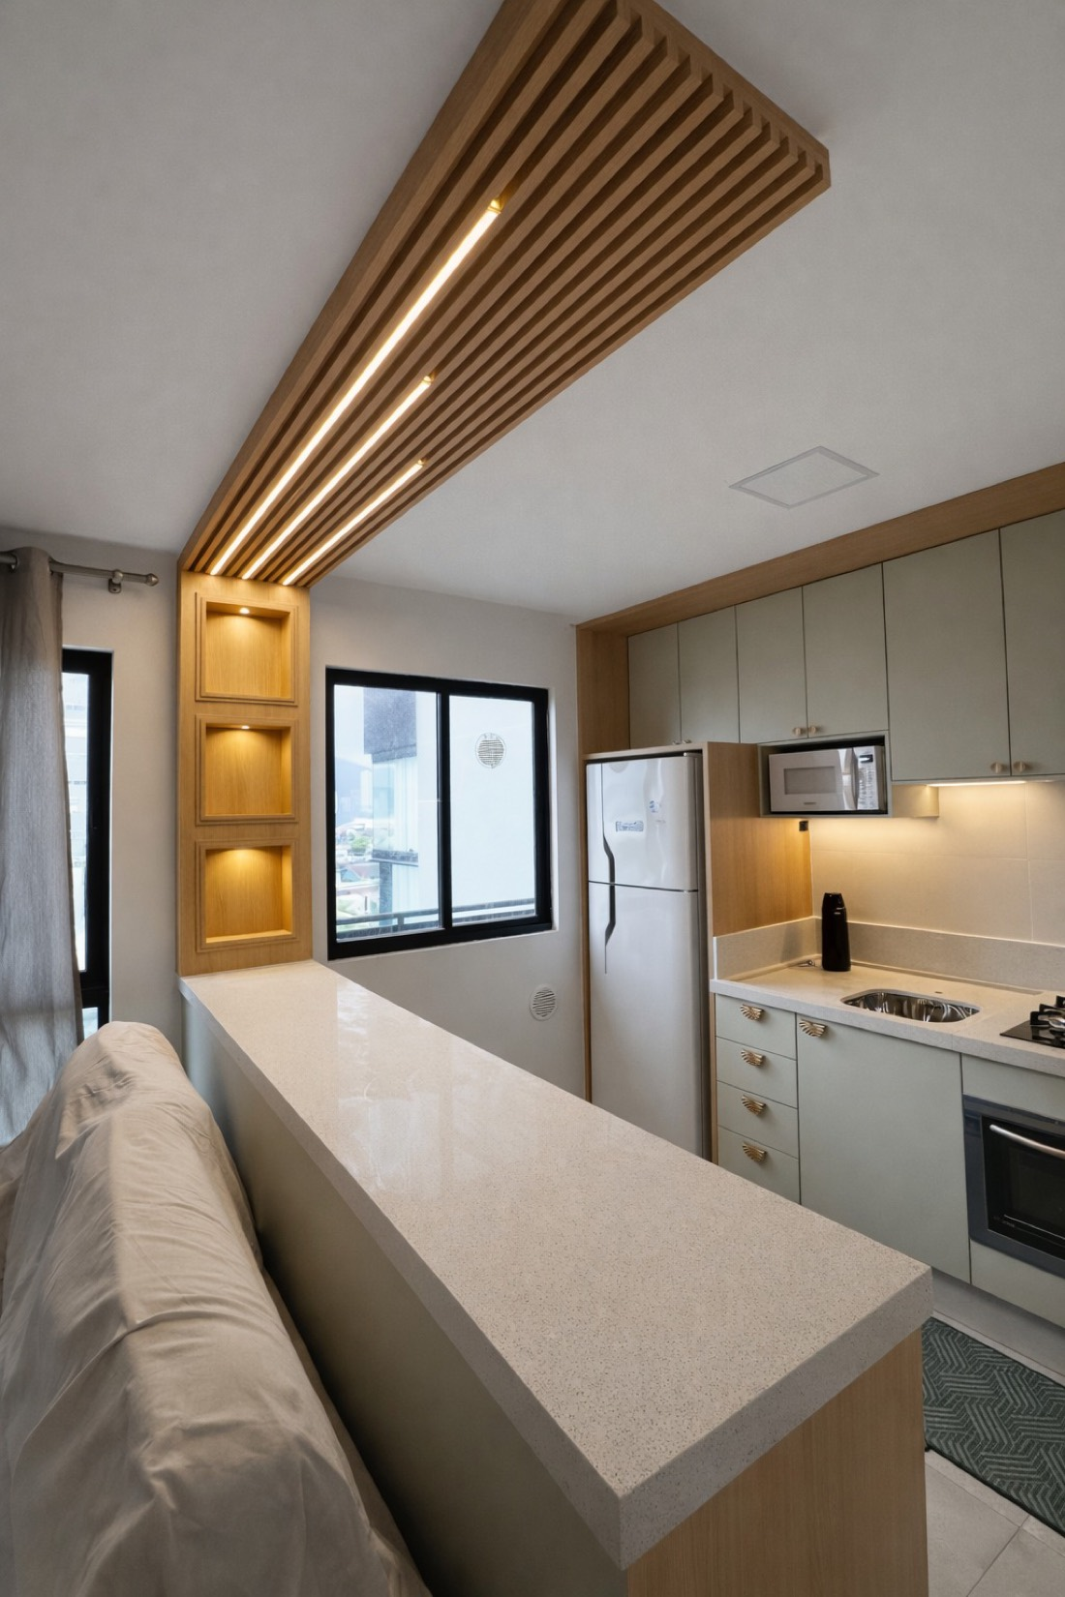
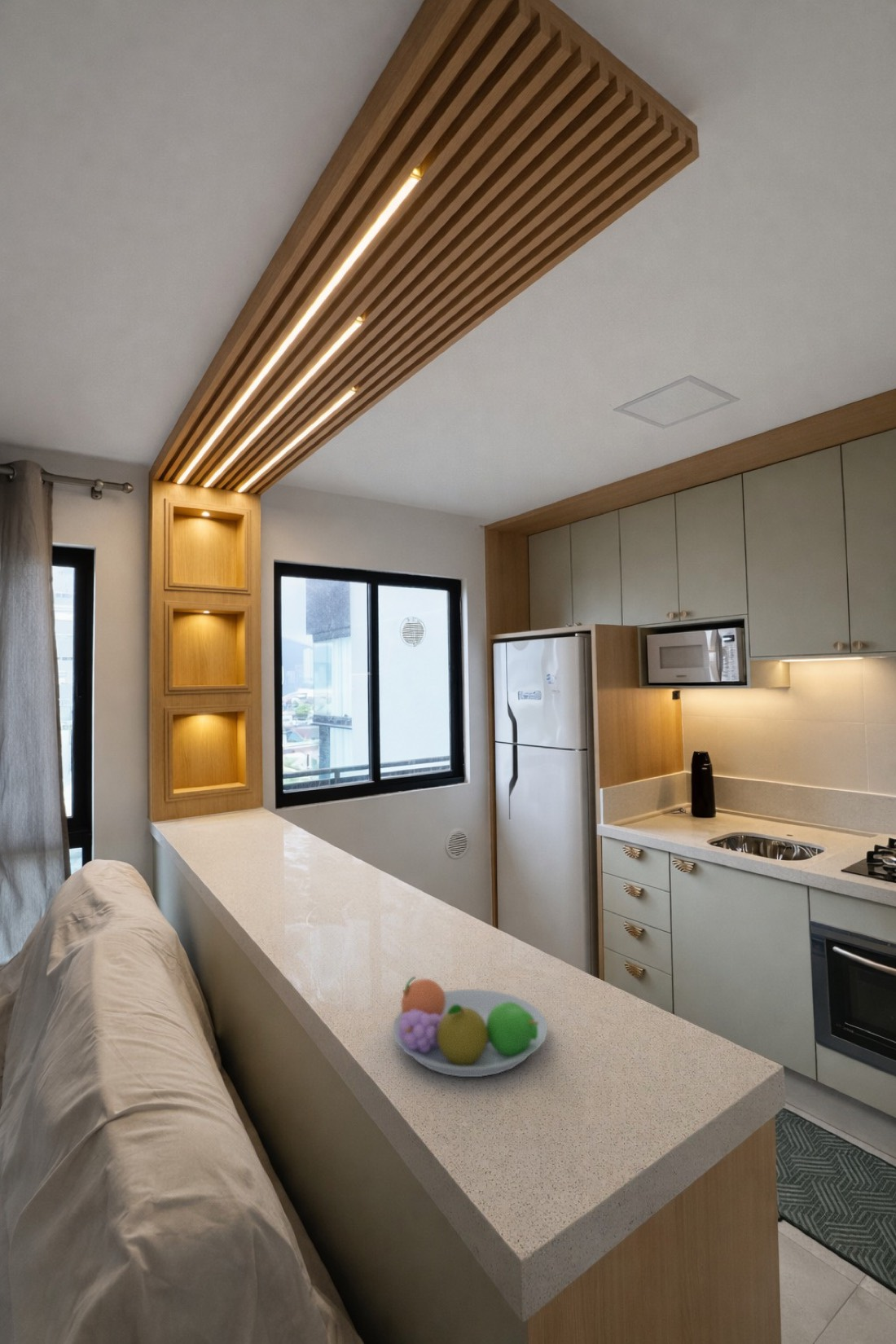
+ fruit bowl [391,976,549,1078]
